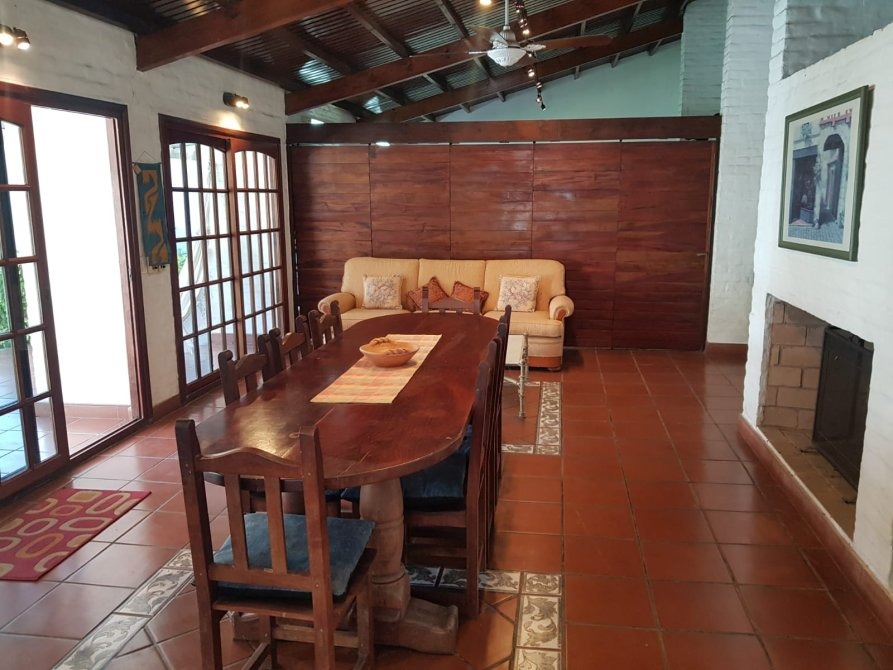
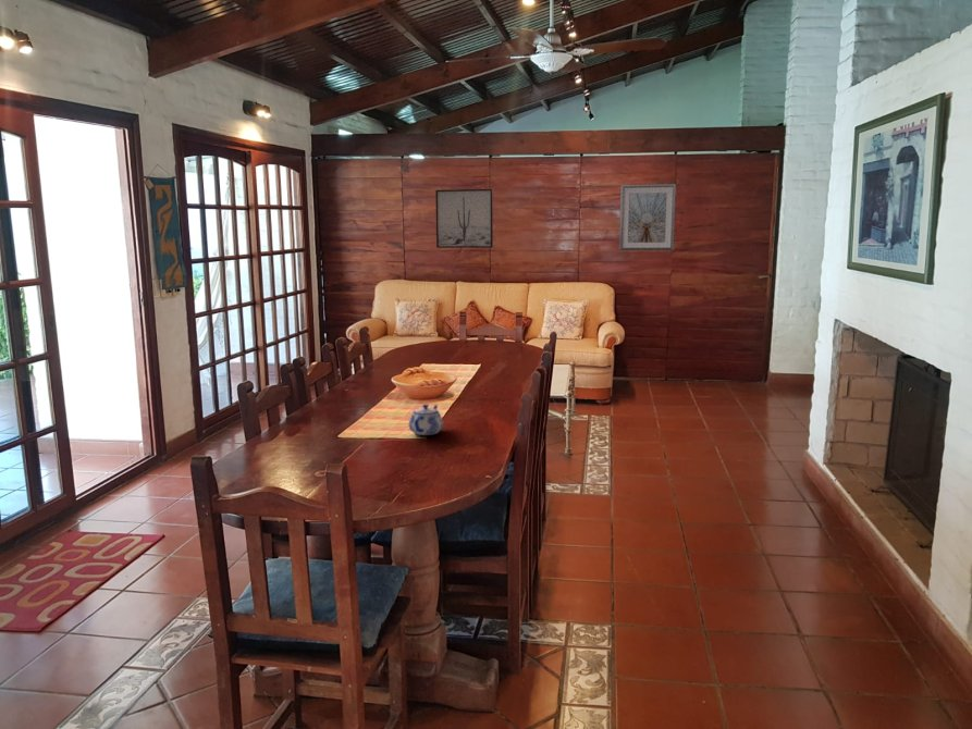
+ teapot [407,404,444,436]
+ picture frame [618,183,677,251]
+ wall art [434,188,494,249]
